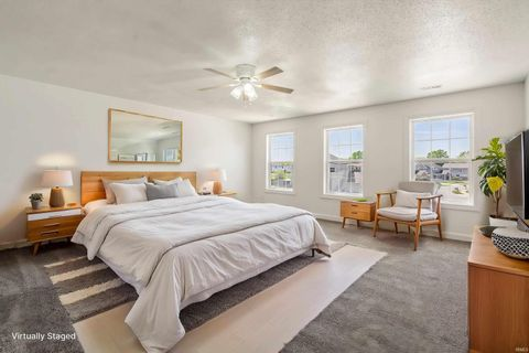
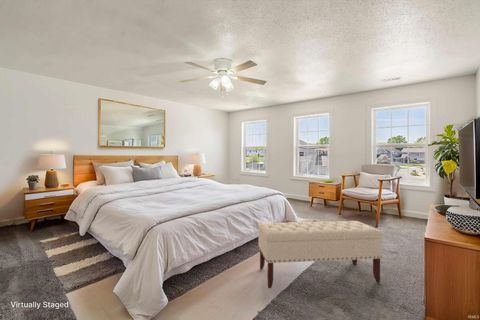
+ bench [257,220,384,289]
